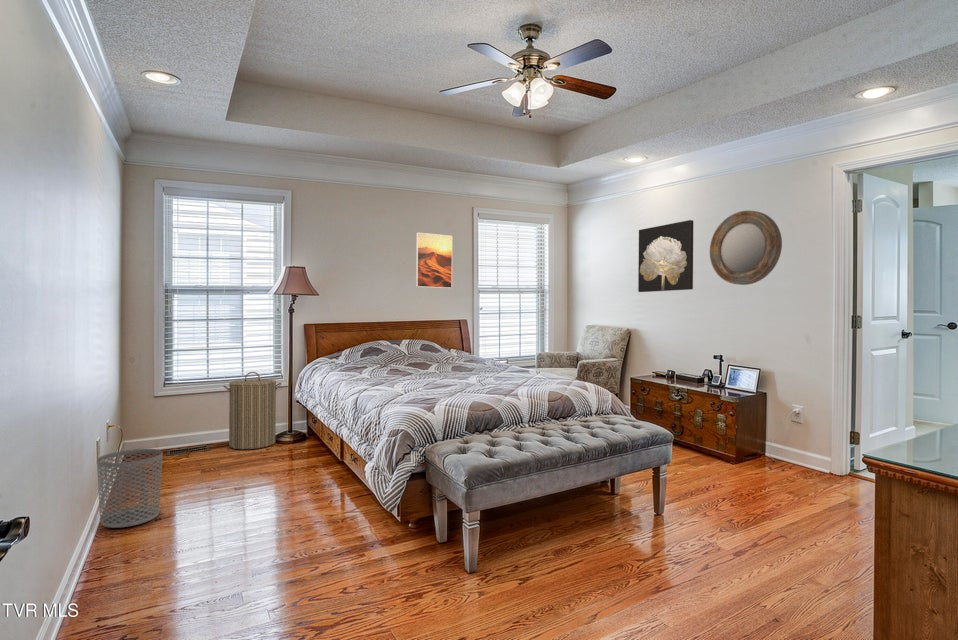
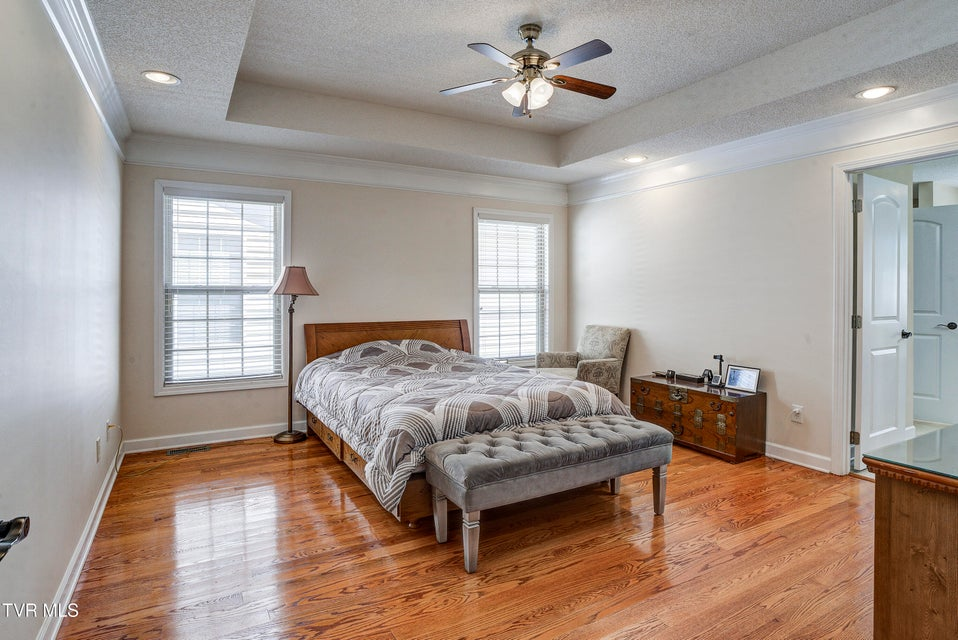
- laundry hamper [222,371,282,450]
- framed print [415,232,453,289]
- waste bin [96,448,164,529]
- home mirror [709,210,783,286]
- wall art [637,219,694,293]
